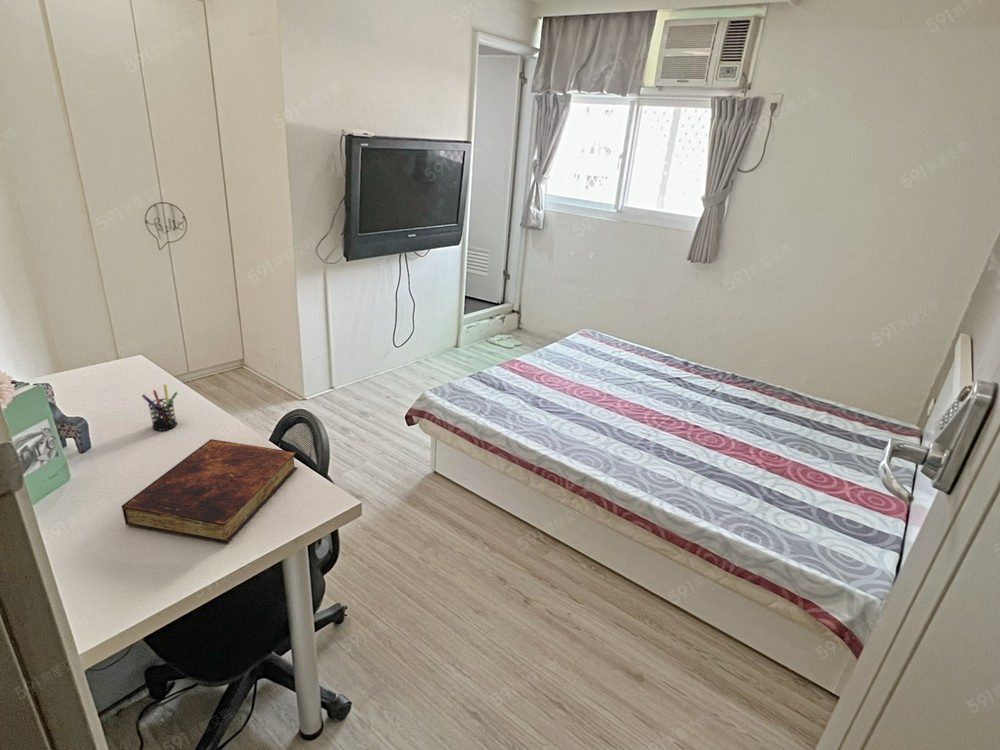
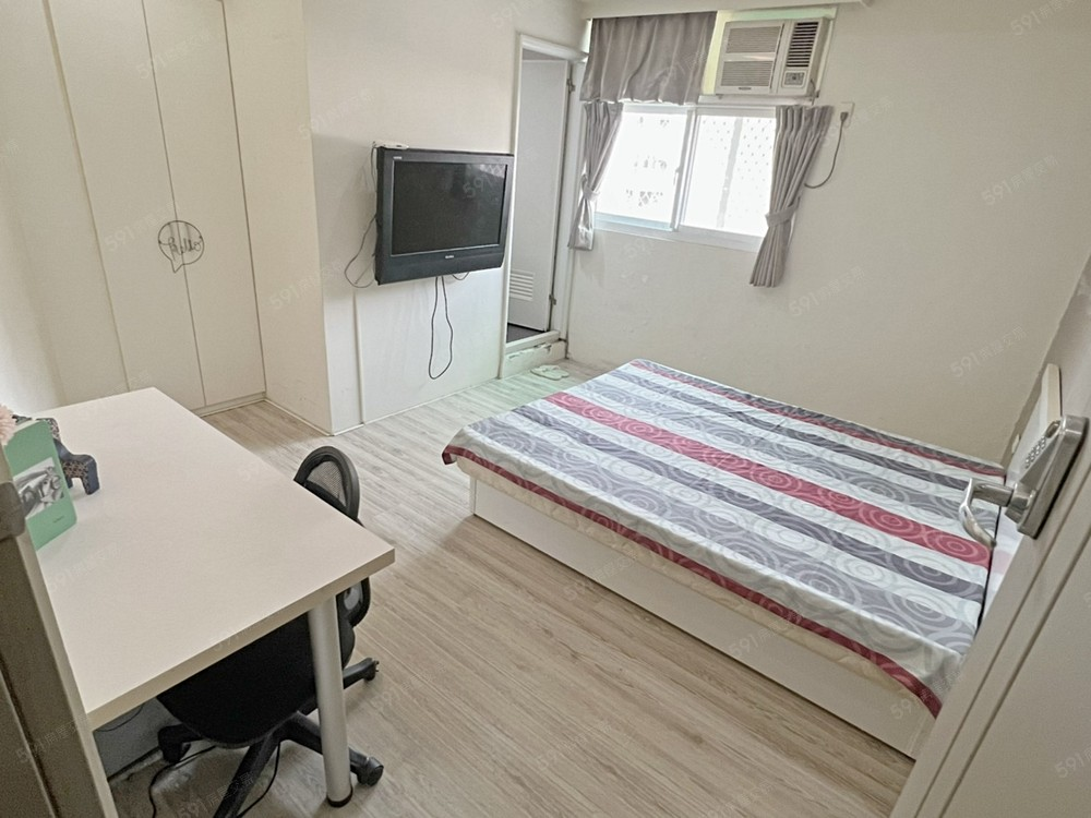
- book [121,438,298,544]
- pen holder [141,384,179,432]
